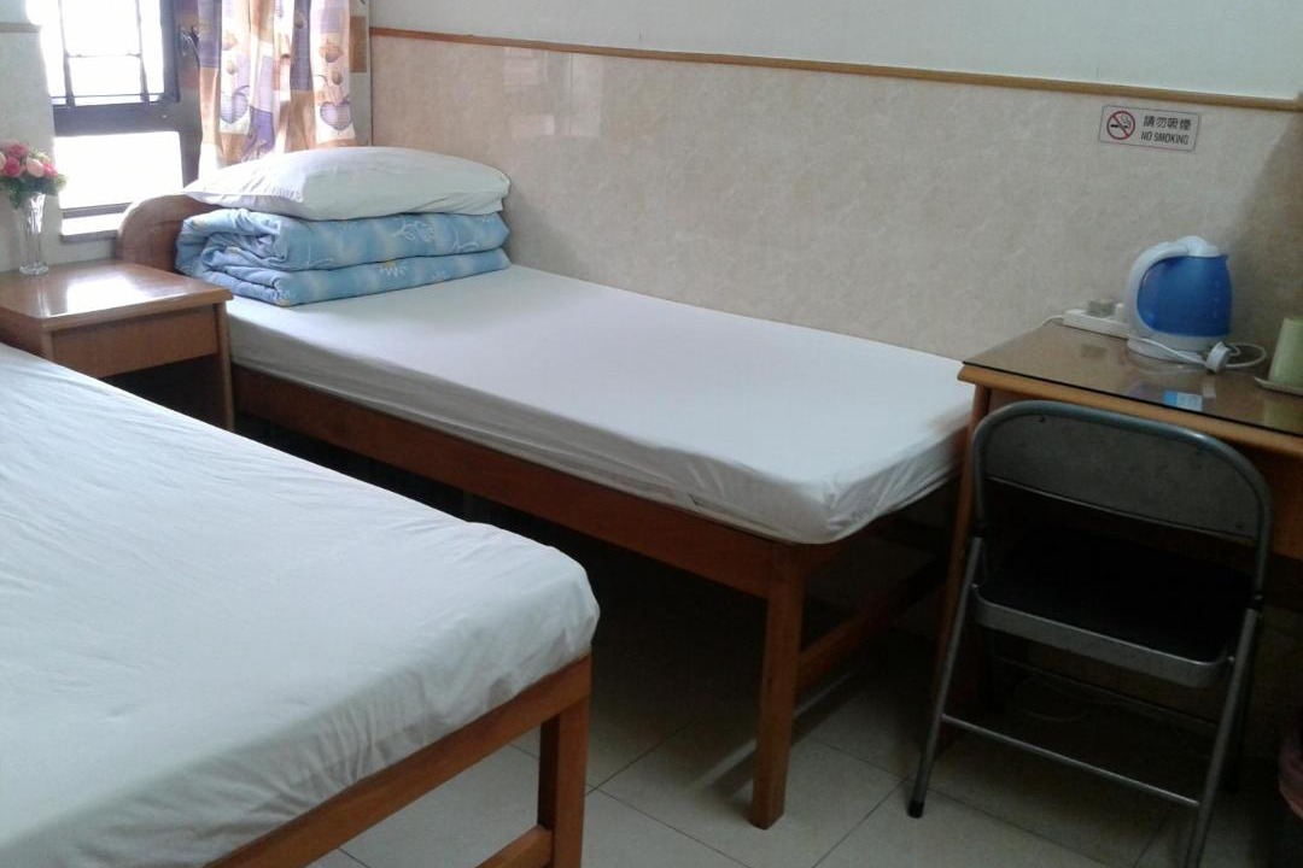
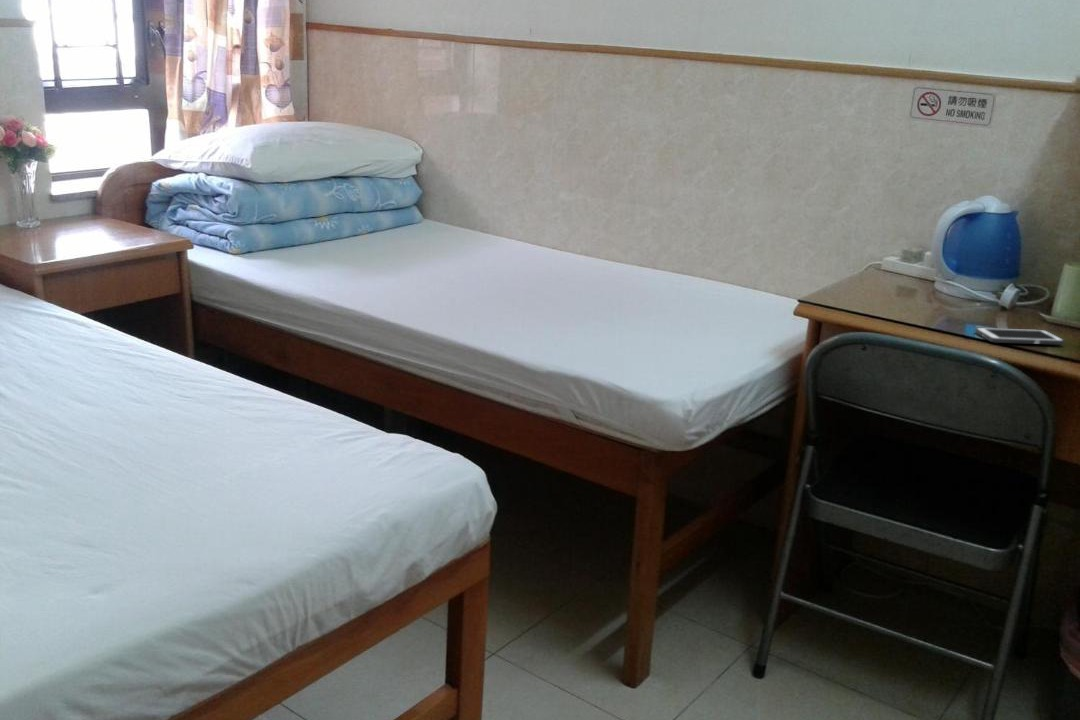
+ cell phone [974,327,1066,346]
